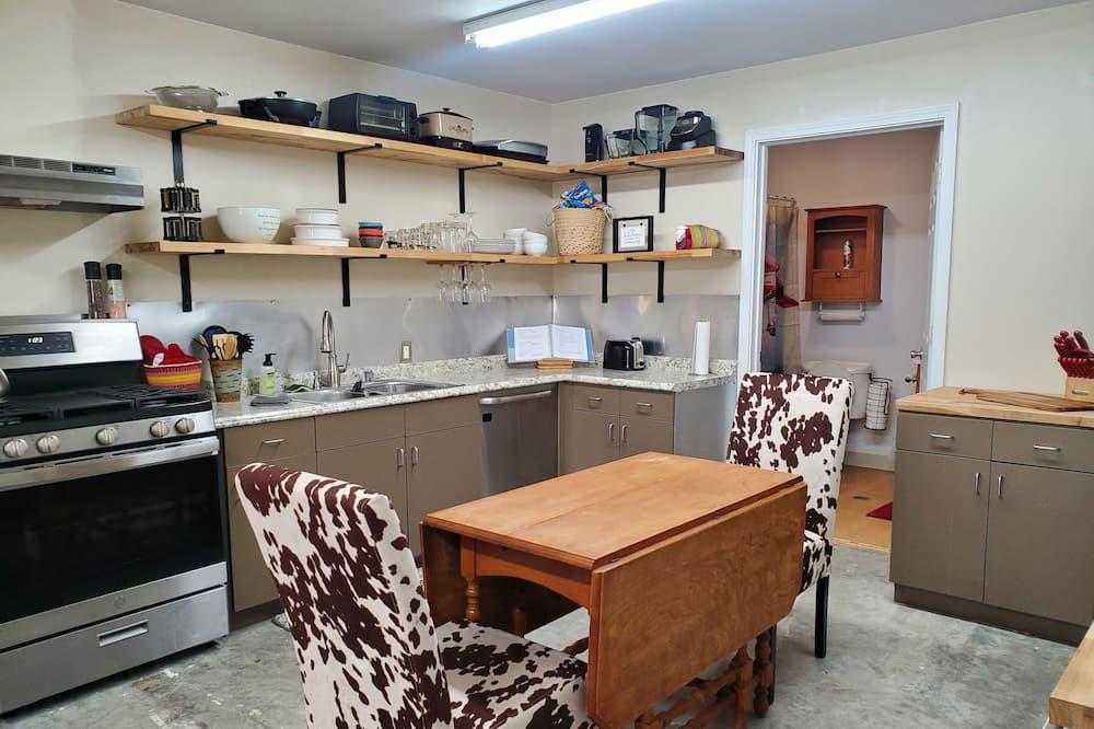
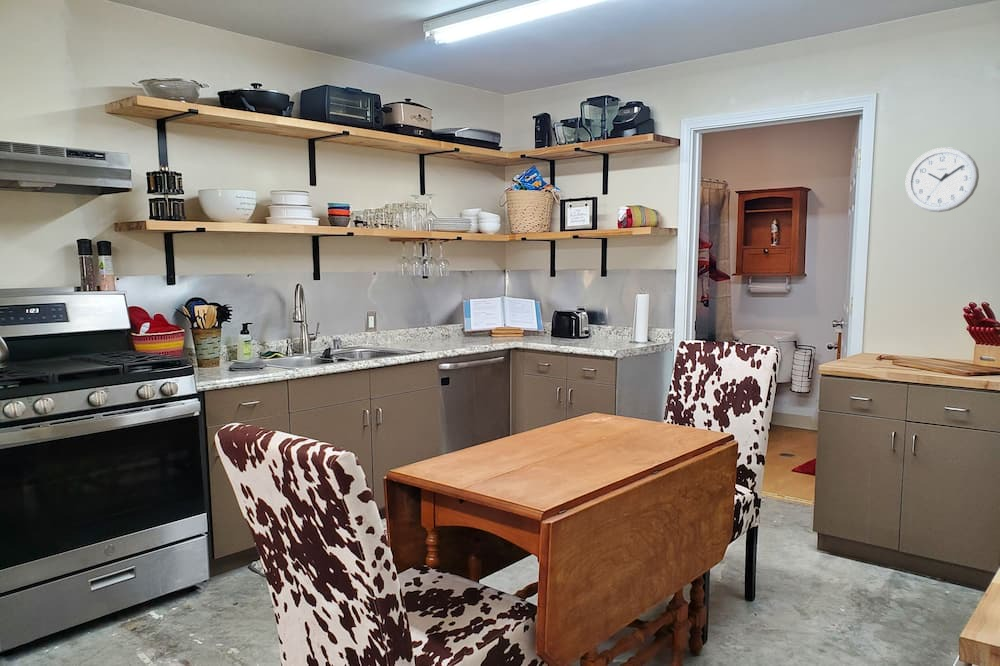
+ wall clock [904,146,980,213]
